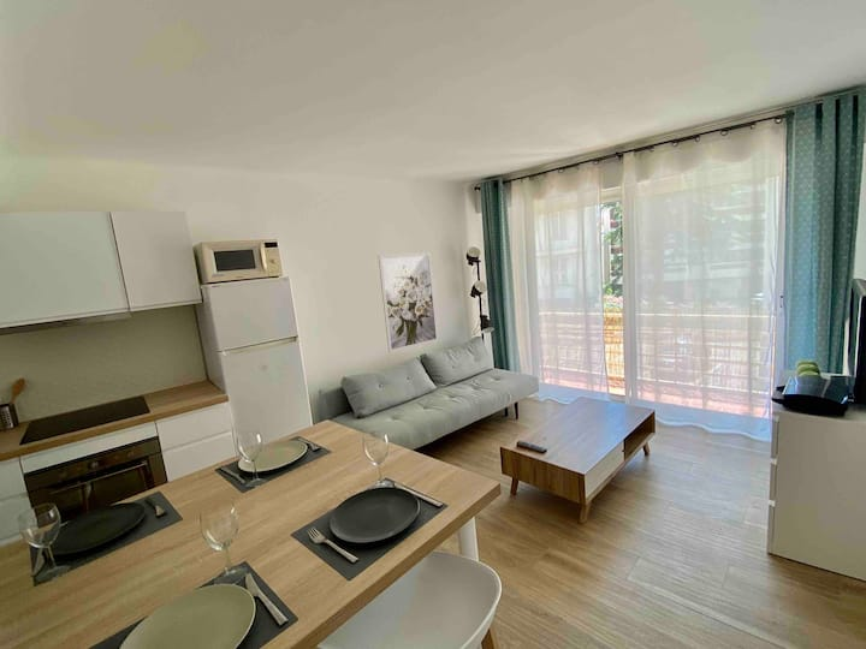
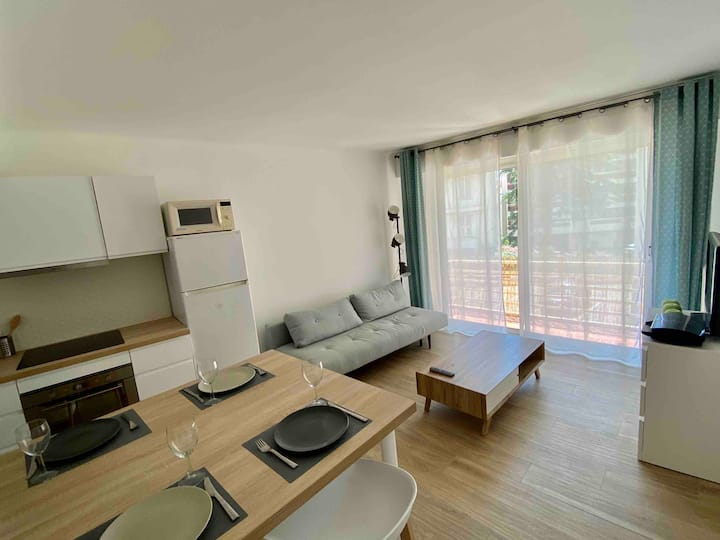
- wall art [378,251,440,353]
